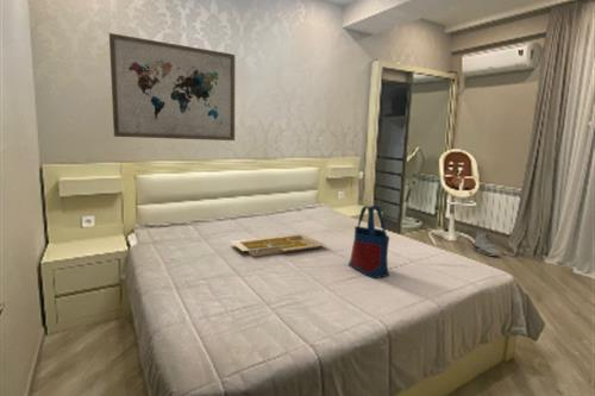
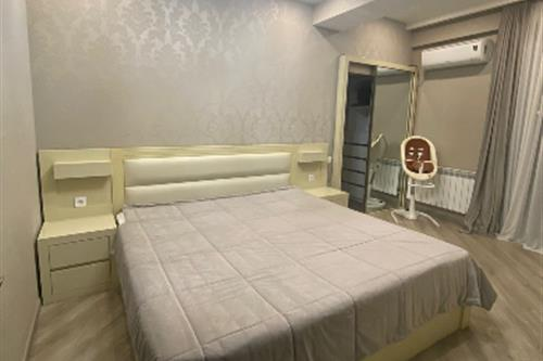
- tote bag [346,205,390,279]
- sneaker [471,232,502,257]
- serving tray [230,232,326,258]
- wall art [108,32,237,142]
